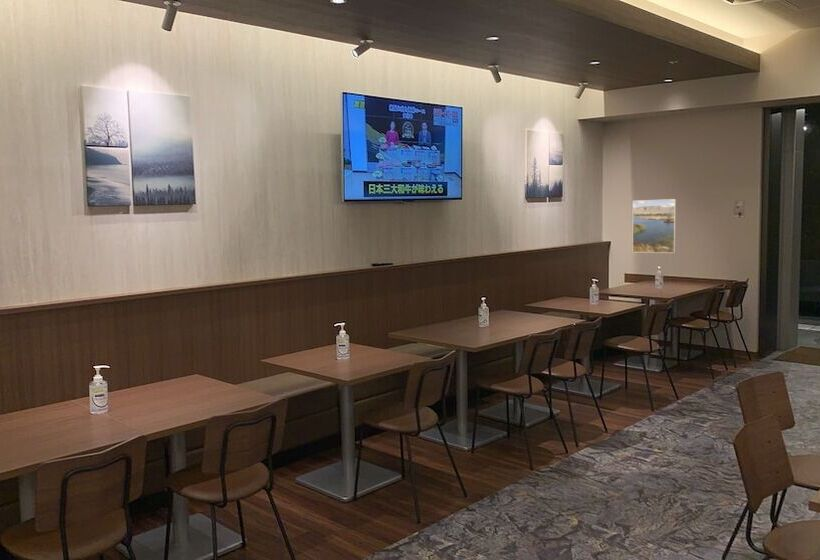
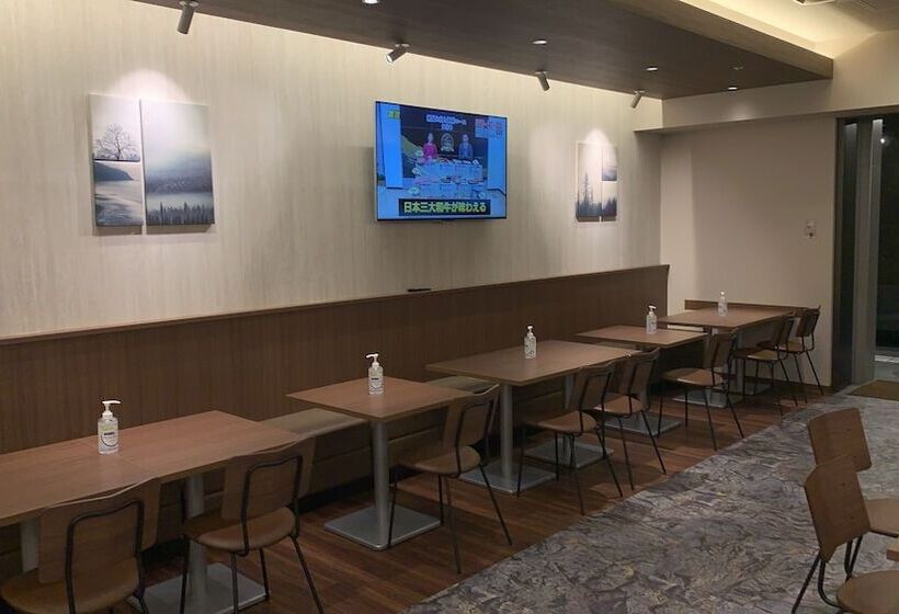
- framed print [631,198,677,254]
